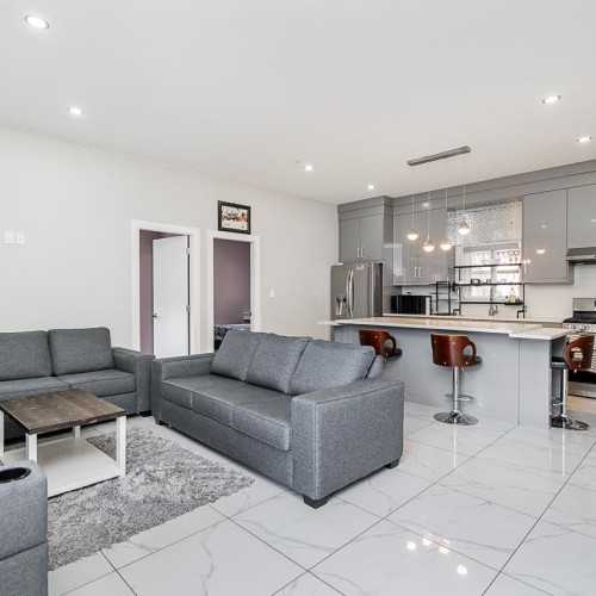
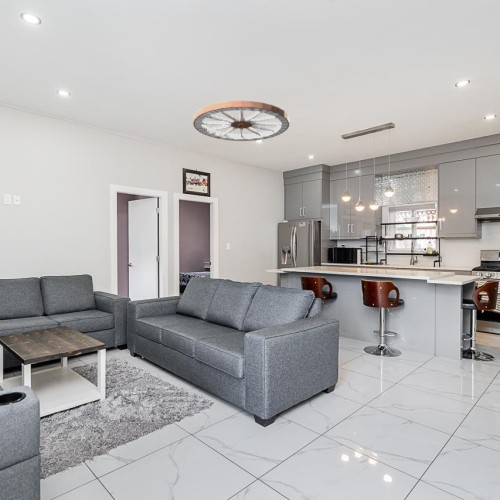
+ wagon wheel [192,100,290,142]
